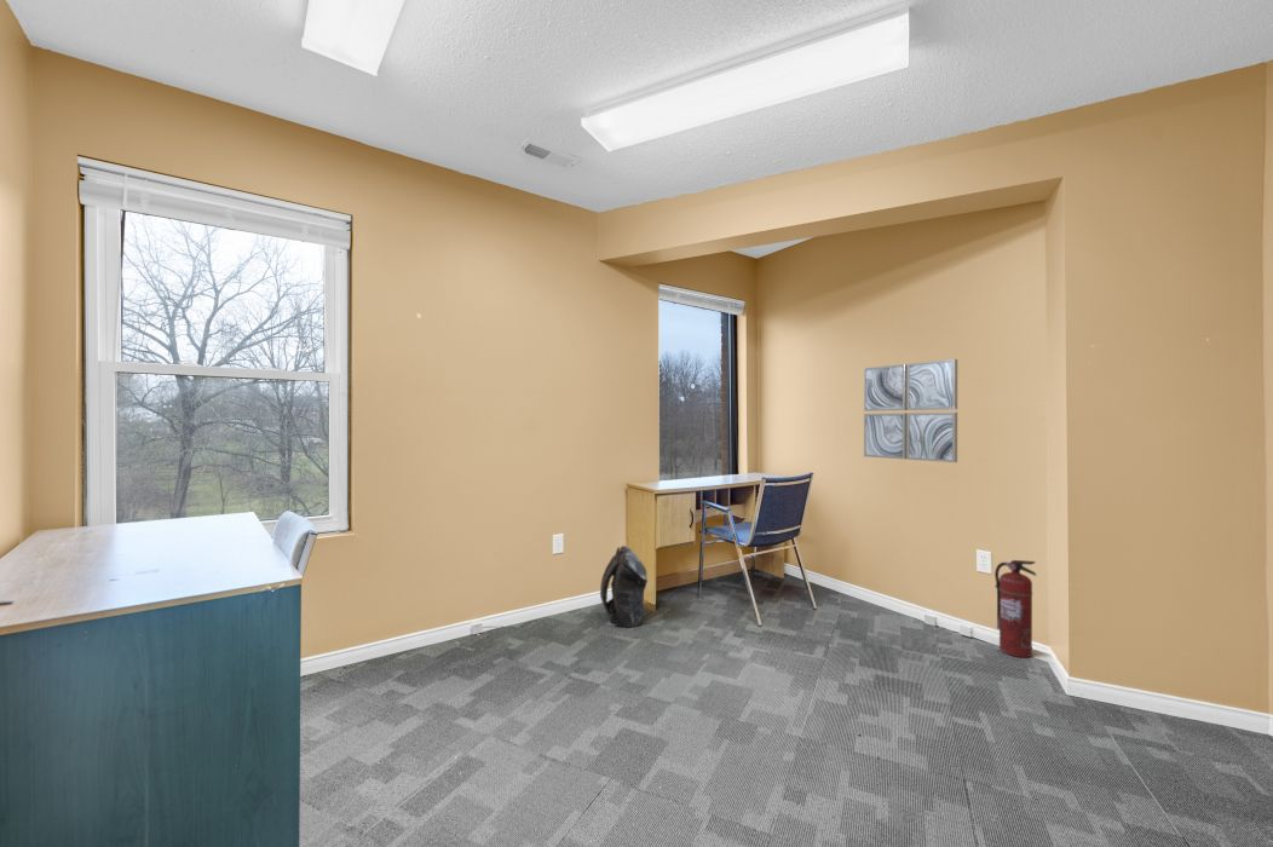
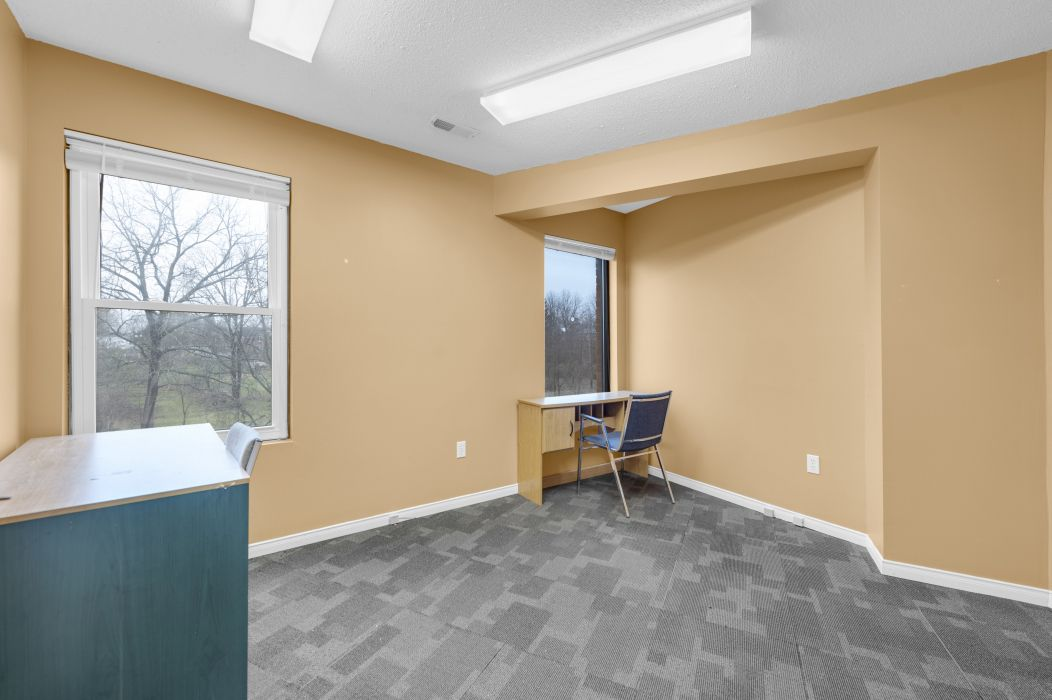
- fire extinguisher [993,559,1038,658]
- backpack [599,544,649,629]
- wall art [863,358,958,463]
